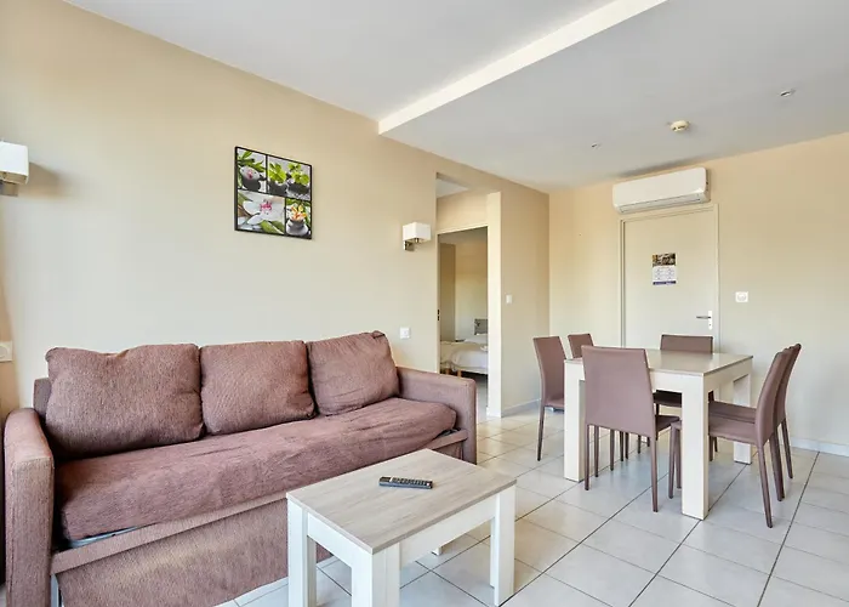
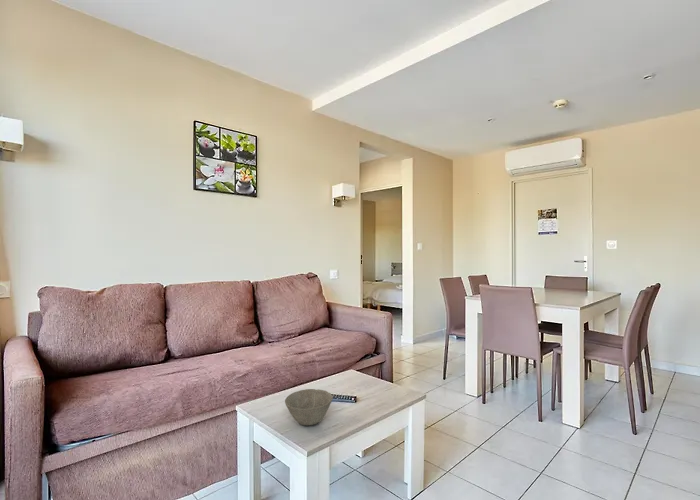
+ bowl [284,388,334,426]
